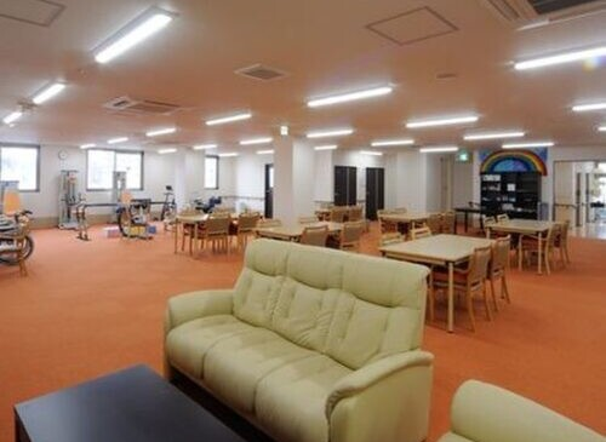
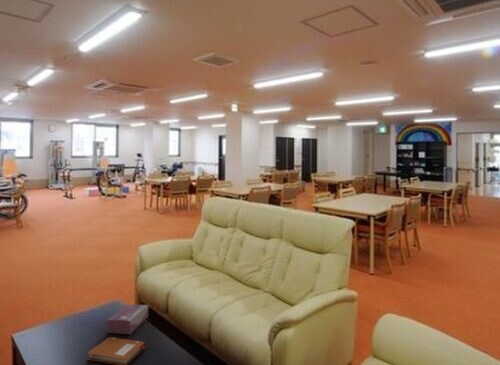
+ notebook [86,336,147,365]
+ tissue box [106,303,149,335]
